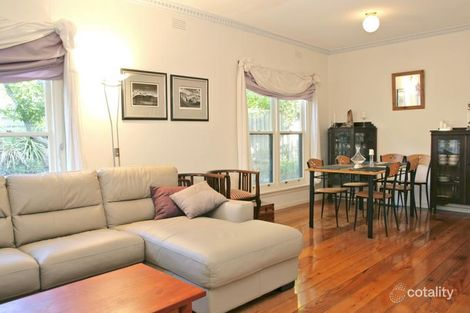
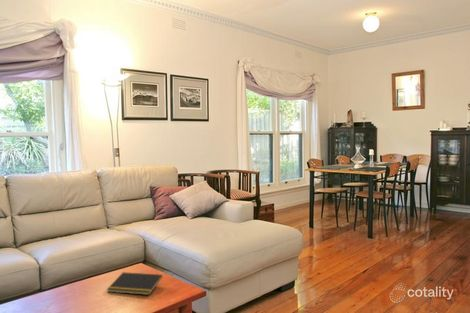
+ notepad [106,271,163,296]
